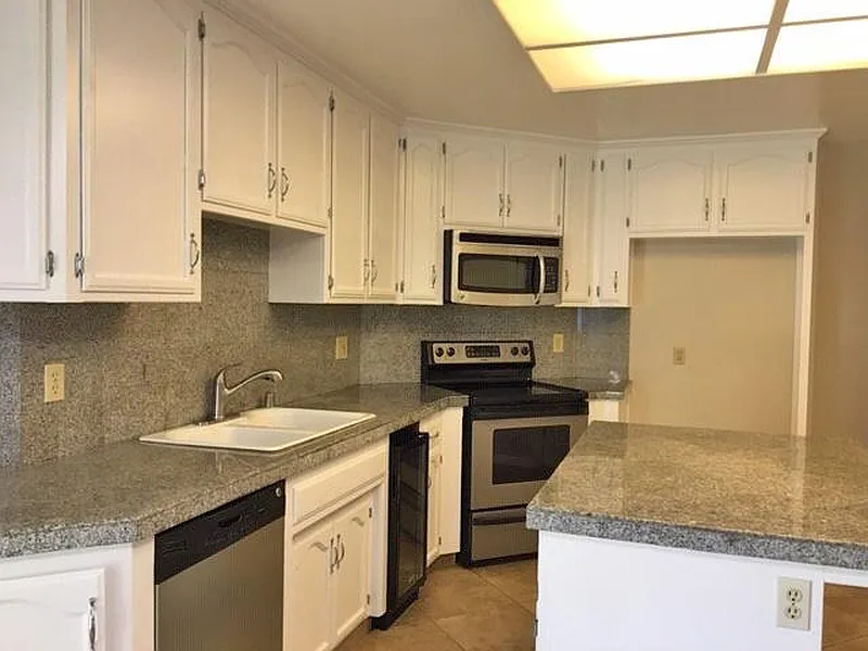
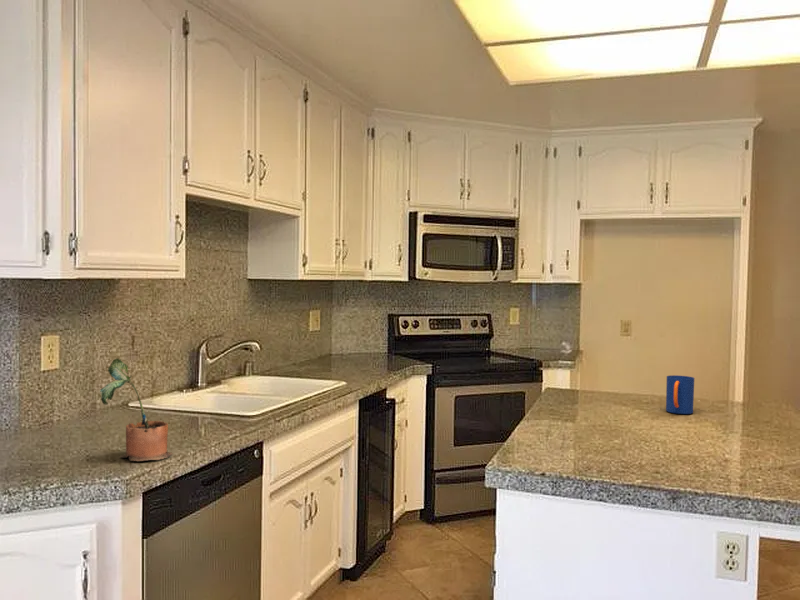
+ mug [665,374,695,415]
+ potted plant [99,357,173,462]
